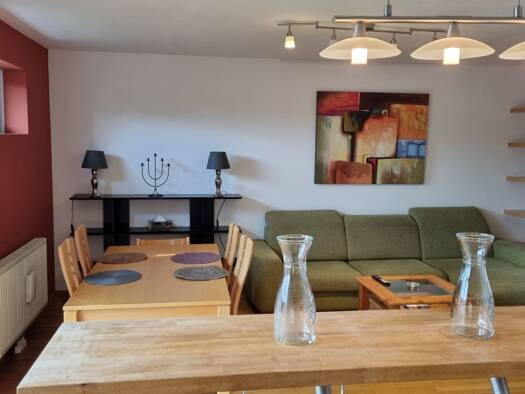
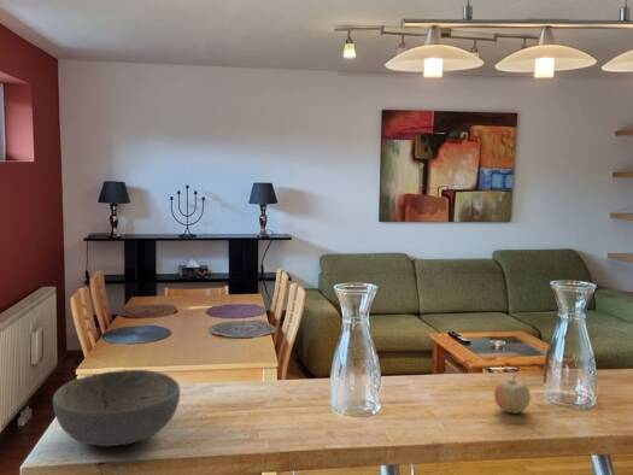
+ fruit [493,374,532,415]
+ bowl [52,369,181,447]
